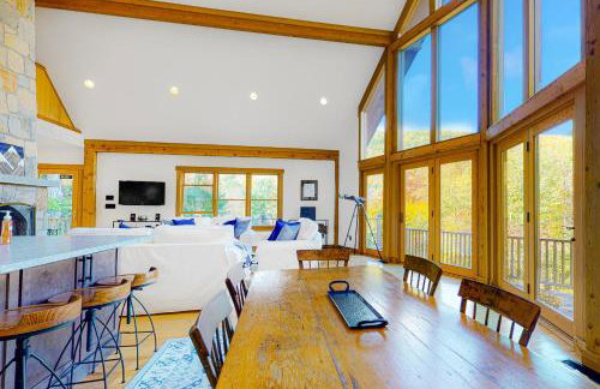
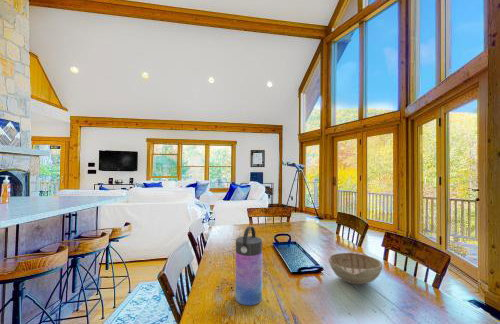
+ water bottle [234,225,263,306]
+ decorative bowl [328,251,384,286]
